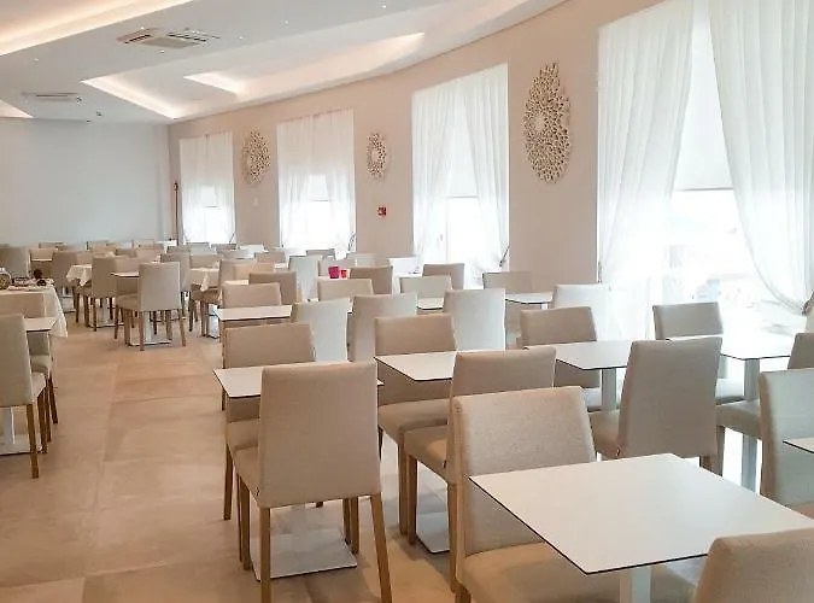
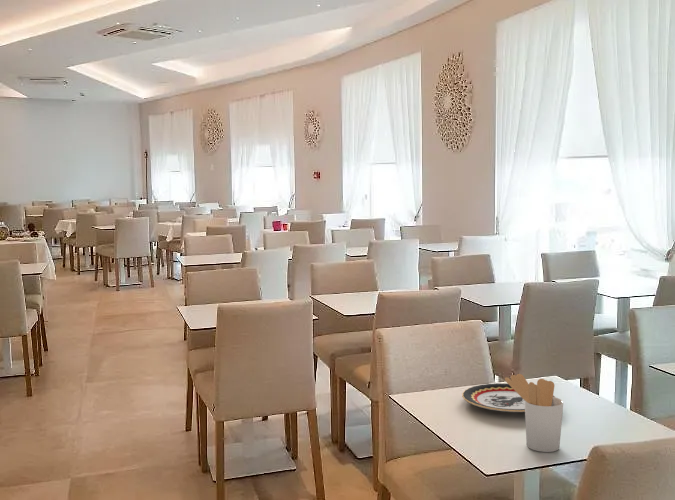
+ utensil holder [504,373,564,453]
+ plate [461,382,556,413]
